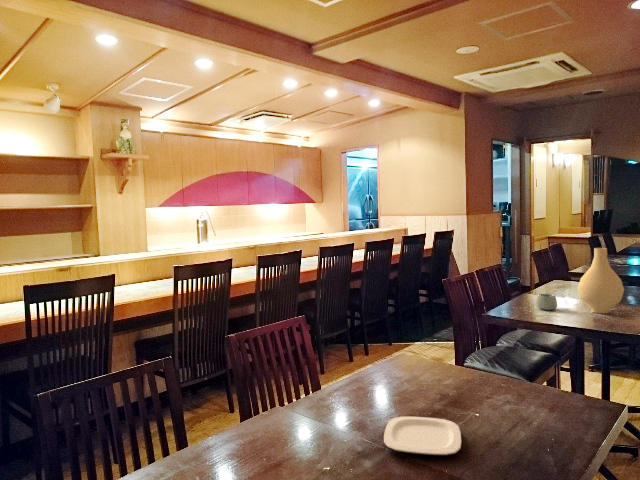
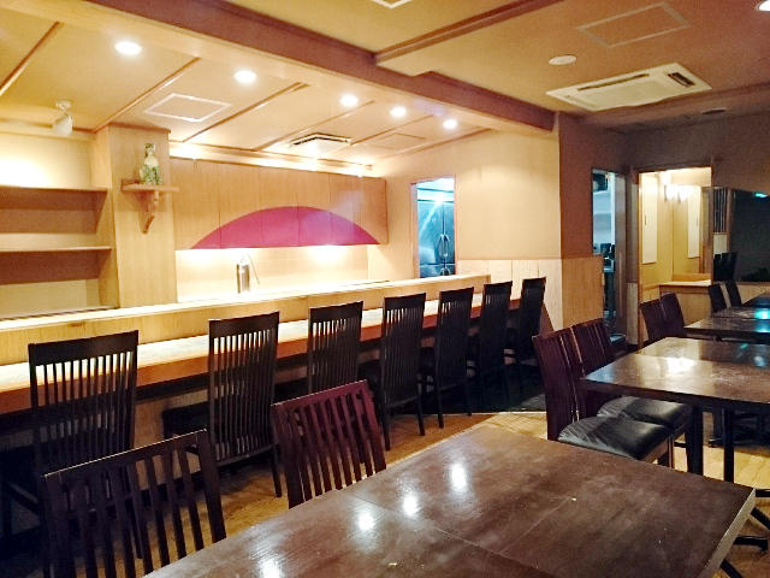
- plate [383,415,462,456]
- mug [535,293,558,311]
- vase [577,247,625,314]
